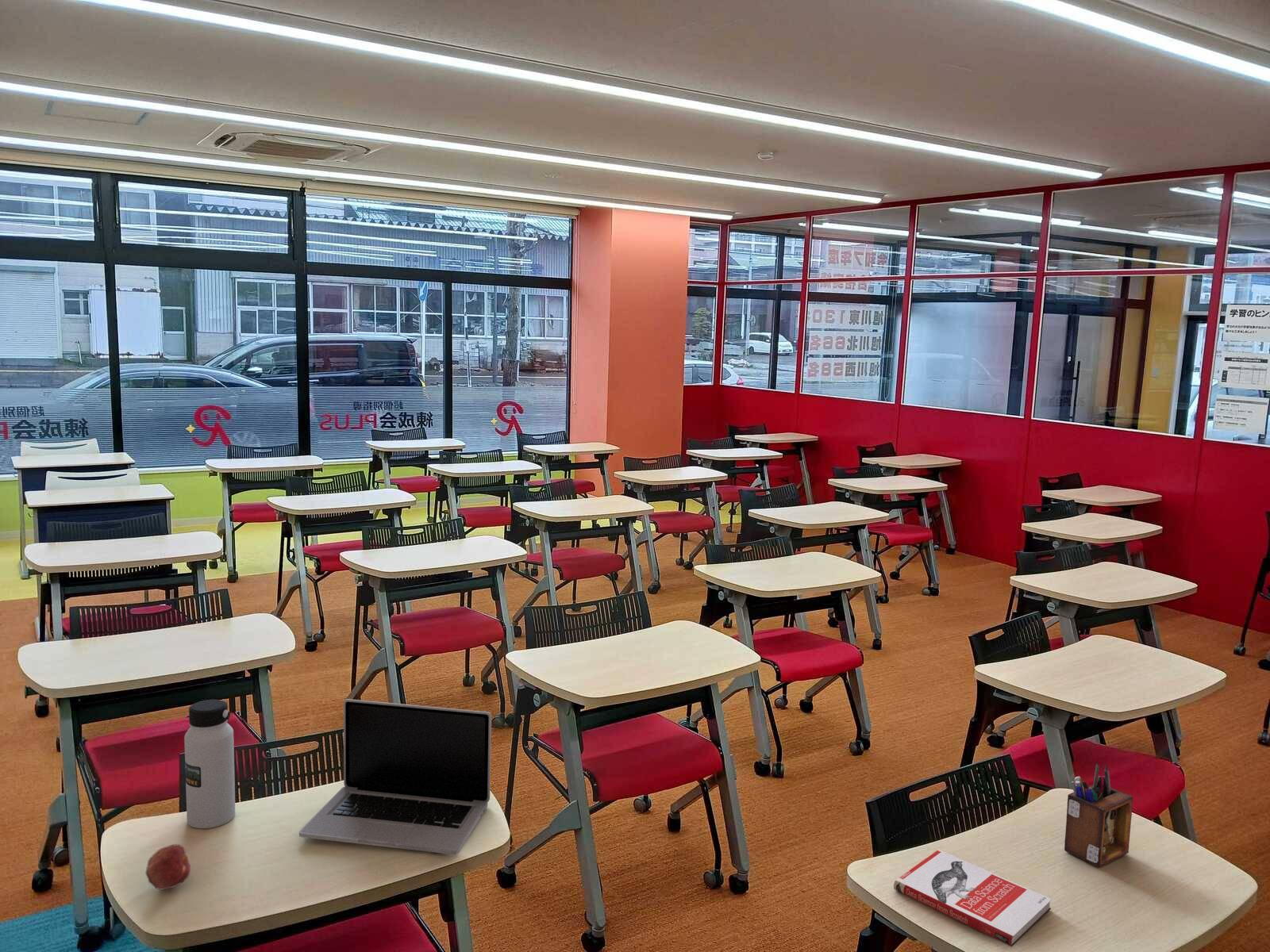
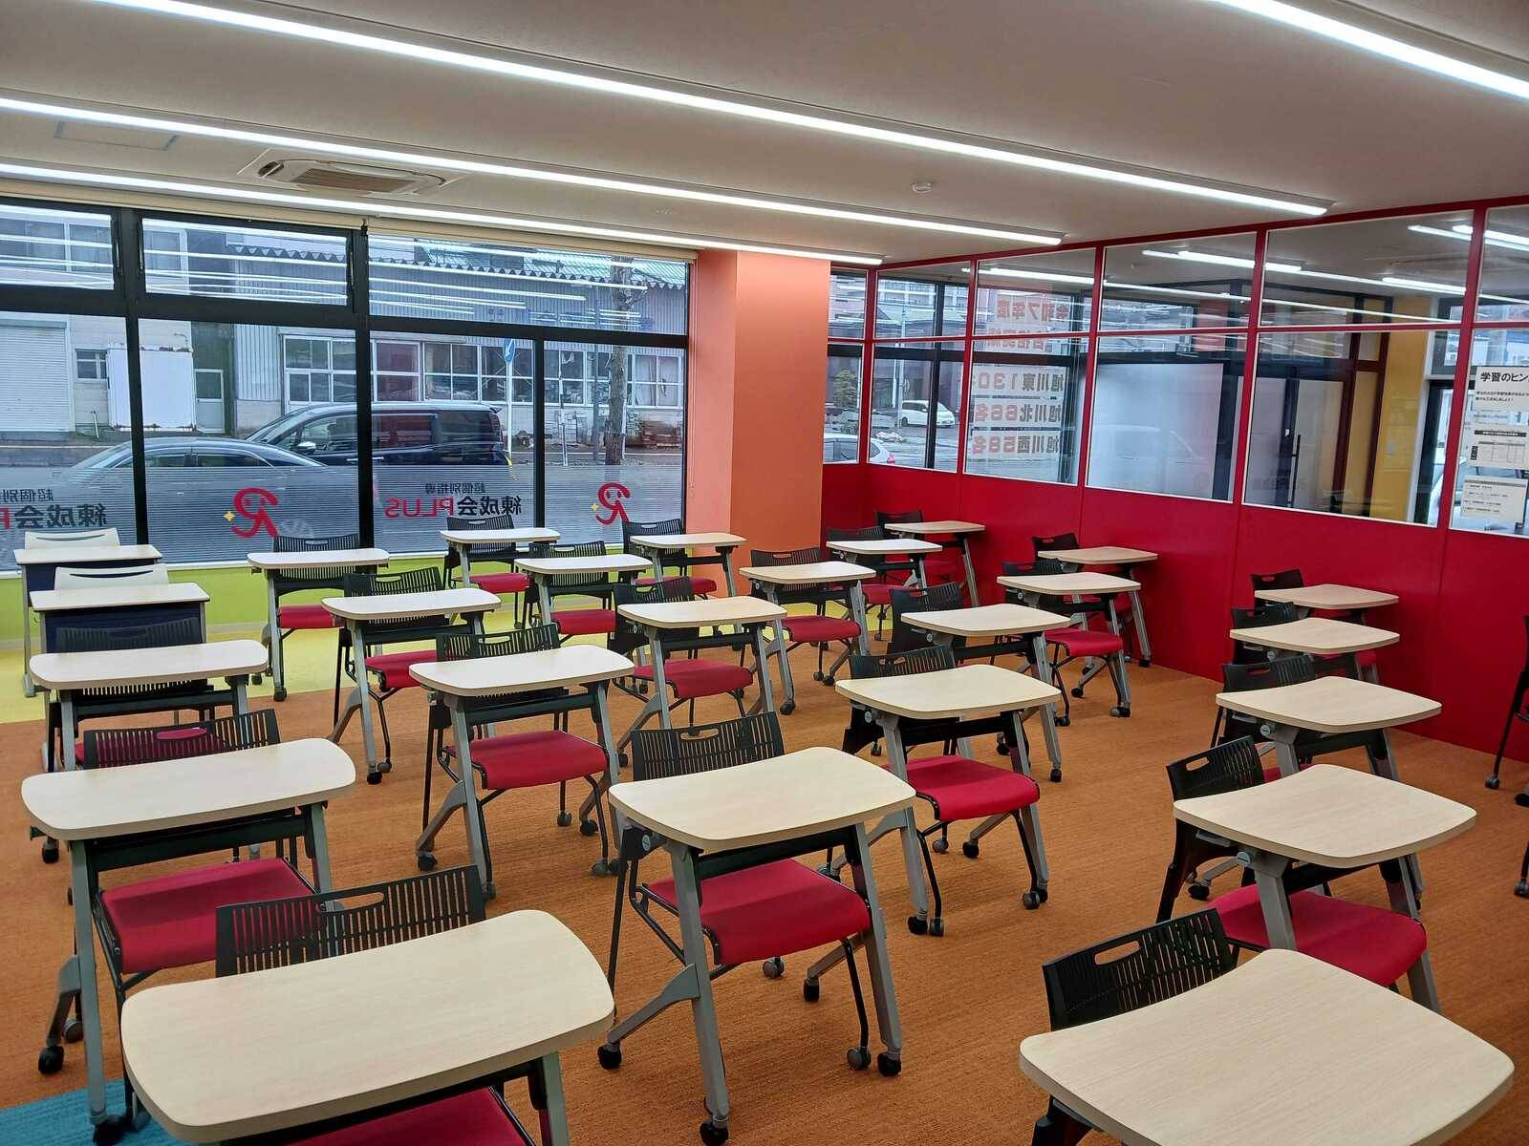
- desk organizer [1064,763,1133,868]
- apple [144,843,191,891]
- book [893,849,1053,947]
- laptop [298,698,492,855]
- water bottle [183,699,236,829]
